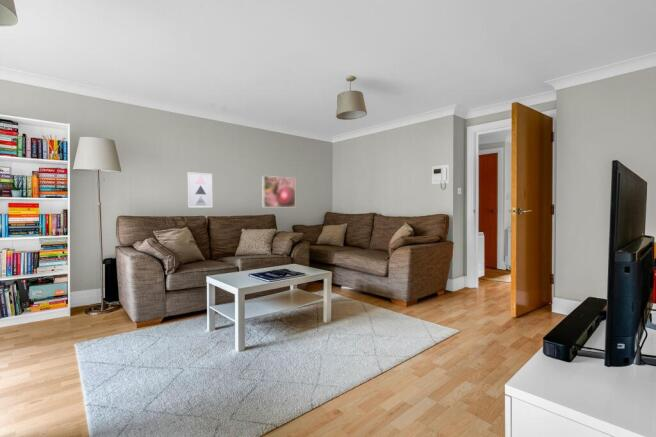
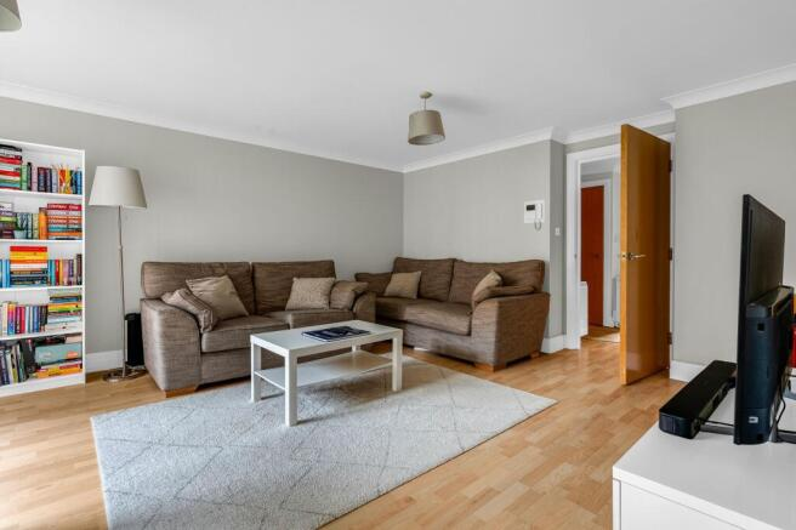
- wall art [187,171,213,208]
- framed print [261,175,296,208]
